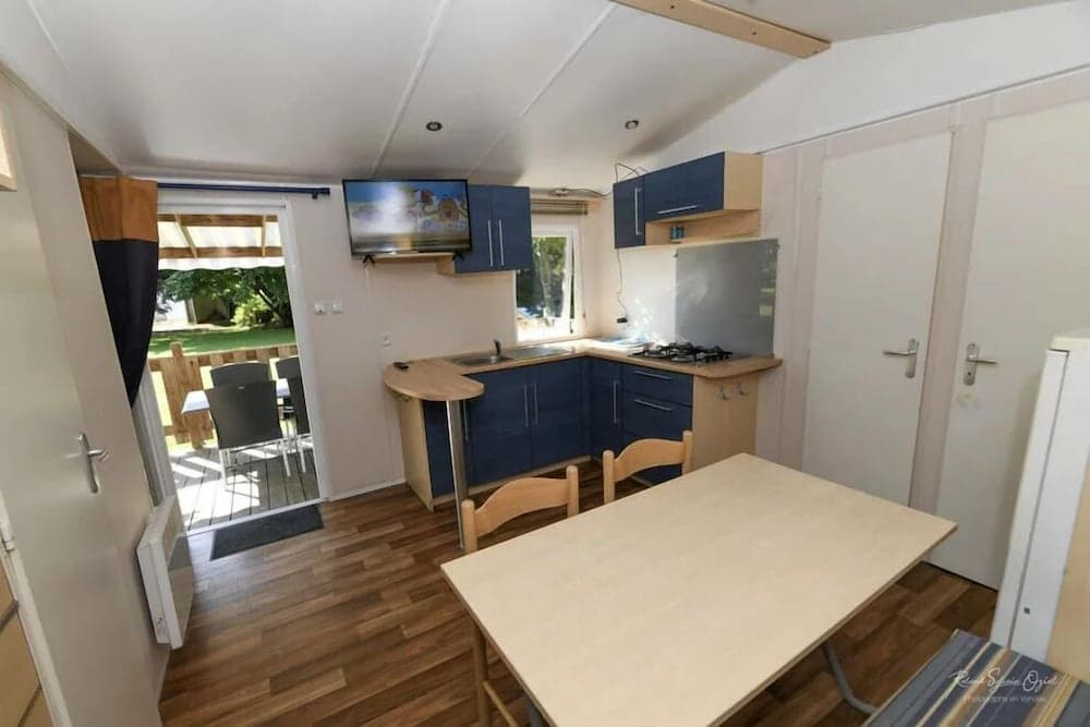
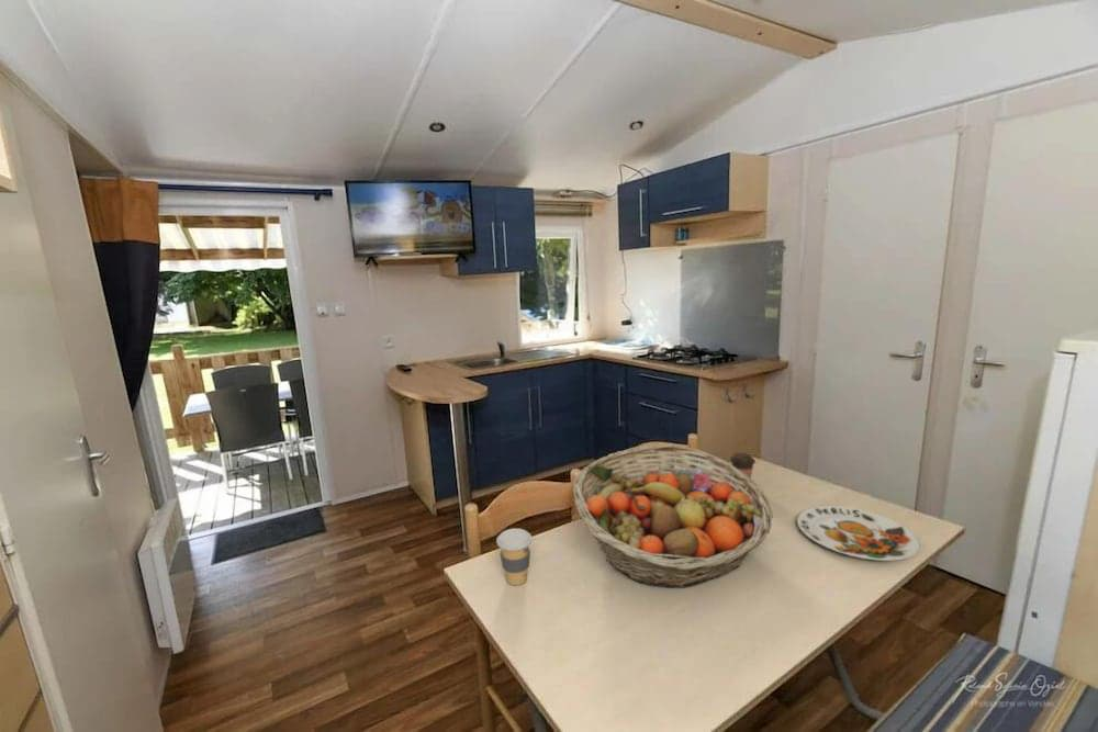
+ fruit basket [572,443,774,588]
+ coffee cup [495,528,533,586]
+ coffee cup [729,452,757,480]
+ plate [796,505,921,562]
